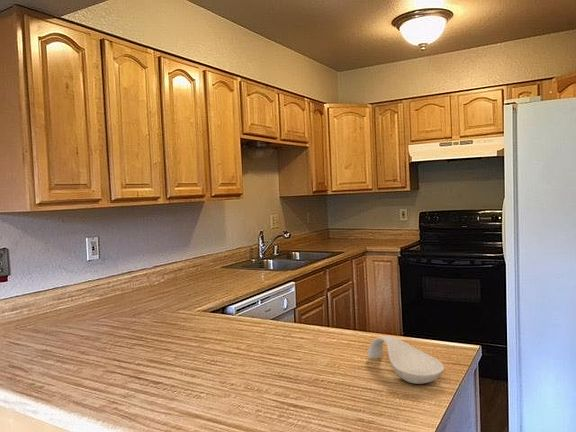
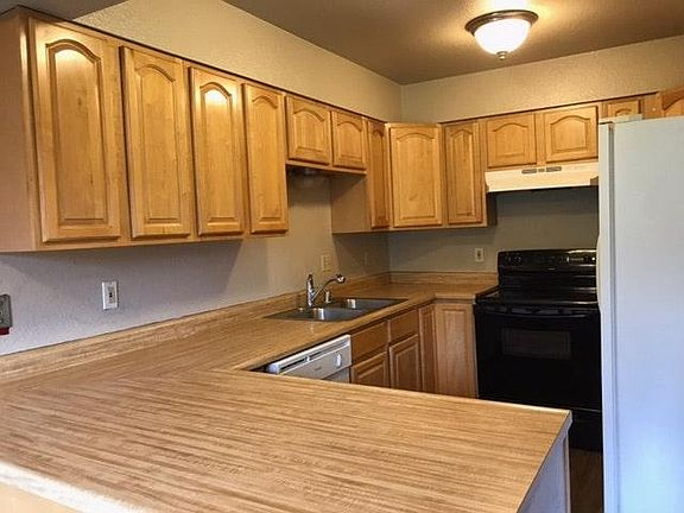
- spoon rest [366,335,445,385]
